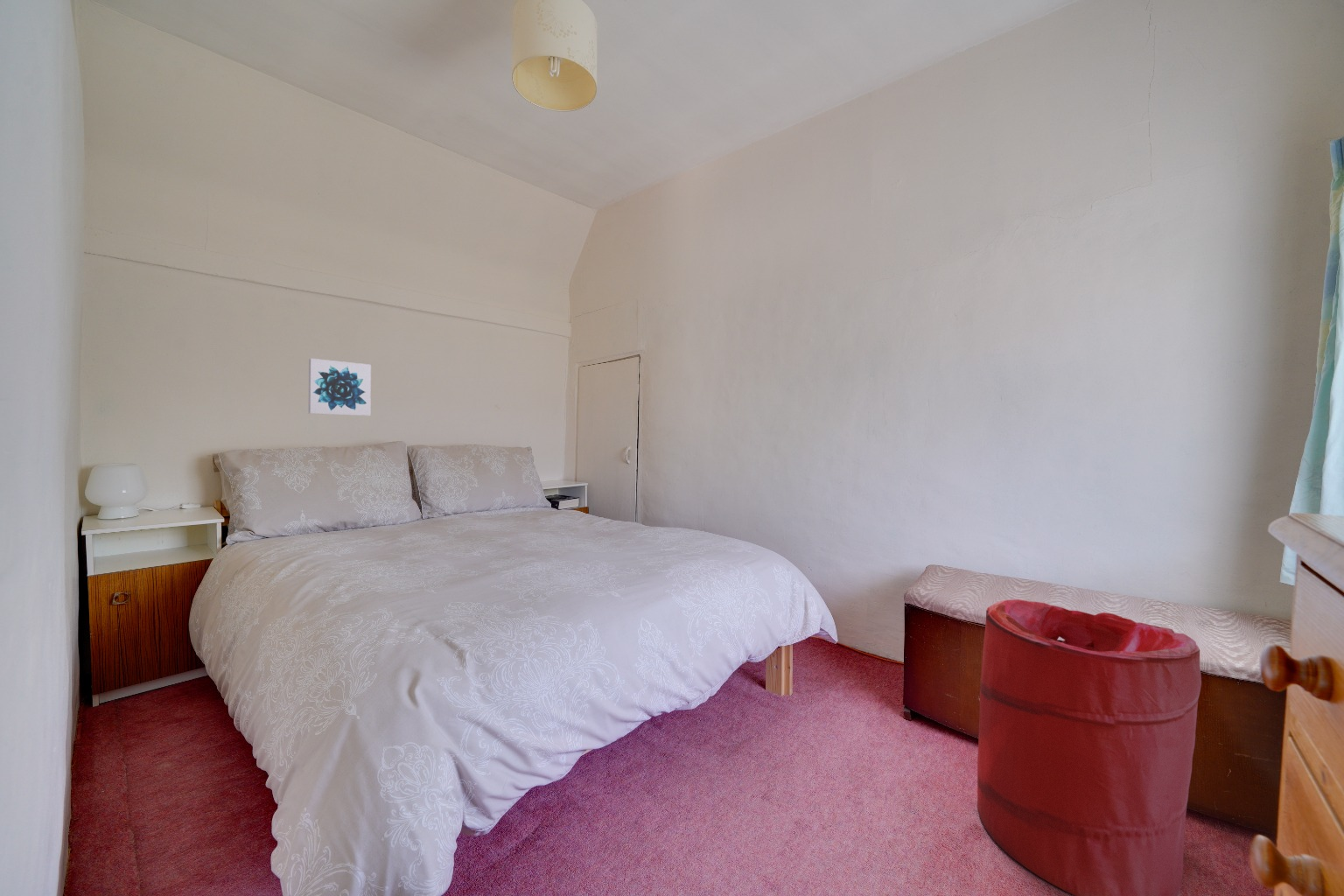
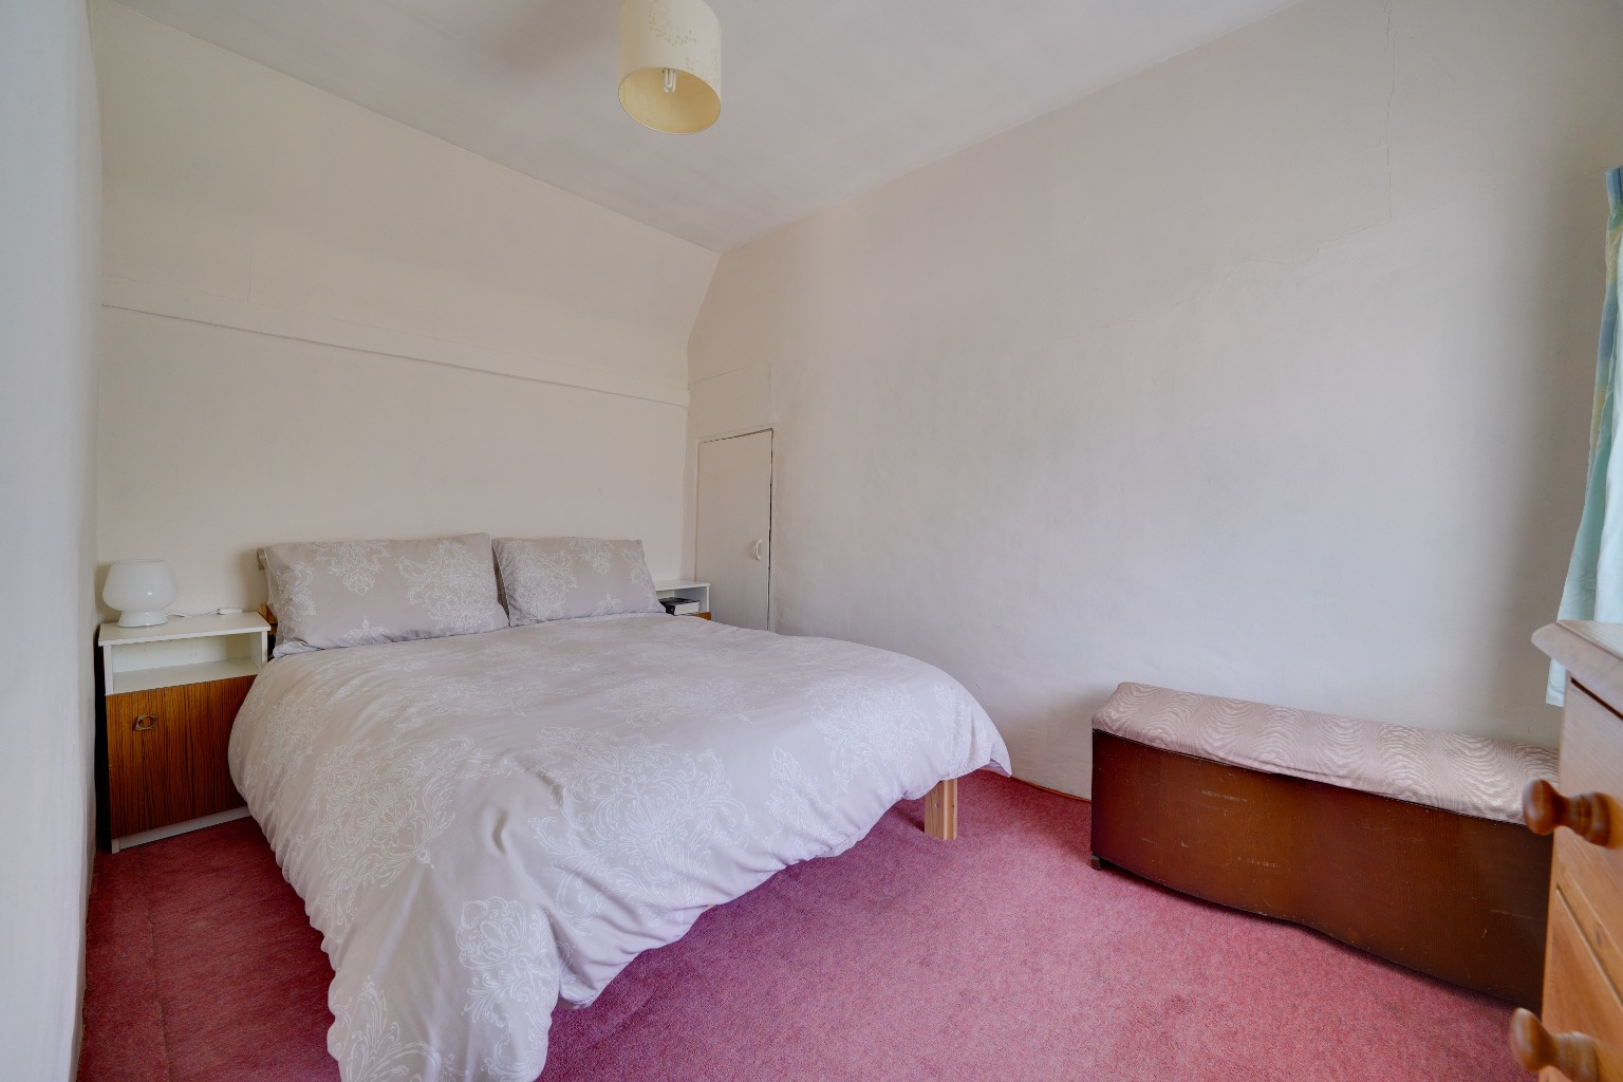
- wall art [308,358,372,416]
- laundry hamper [977,598,1202,896]
